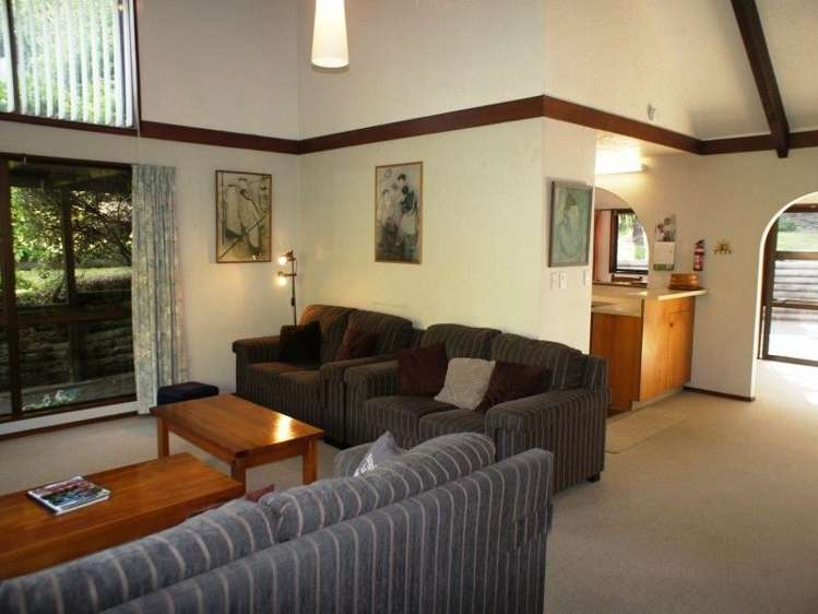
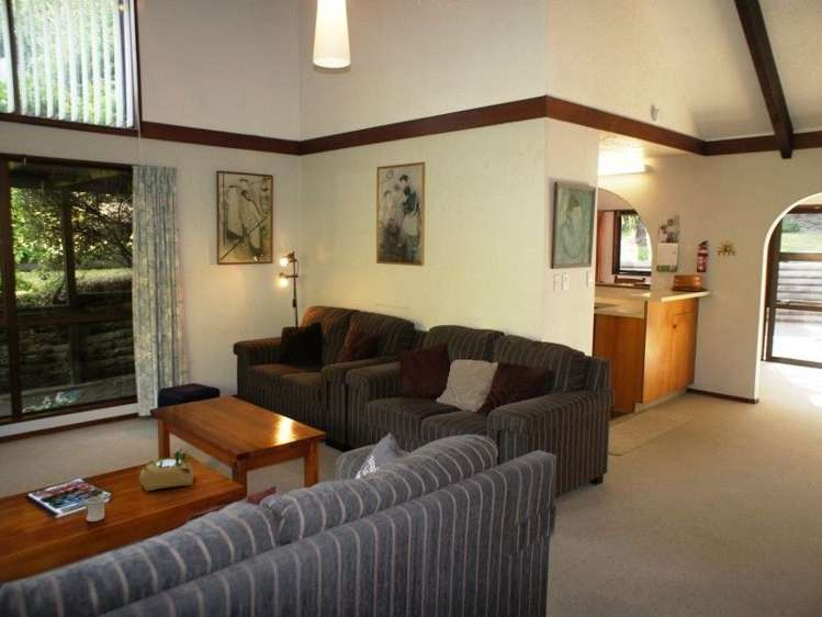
+ succulent planter [138,447,195,492]
+ cup [85,495,105,523]
